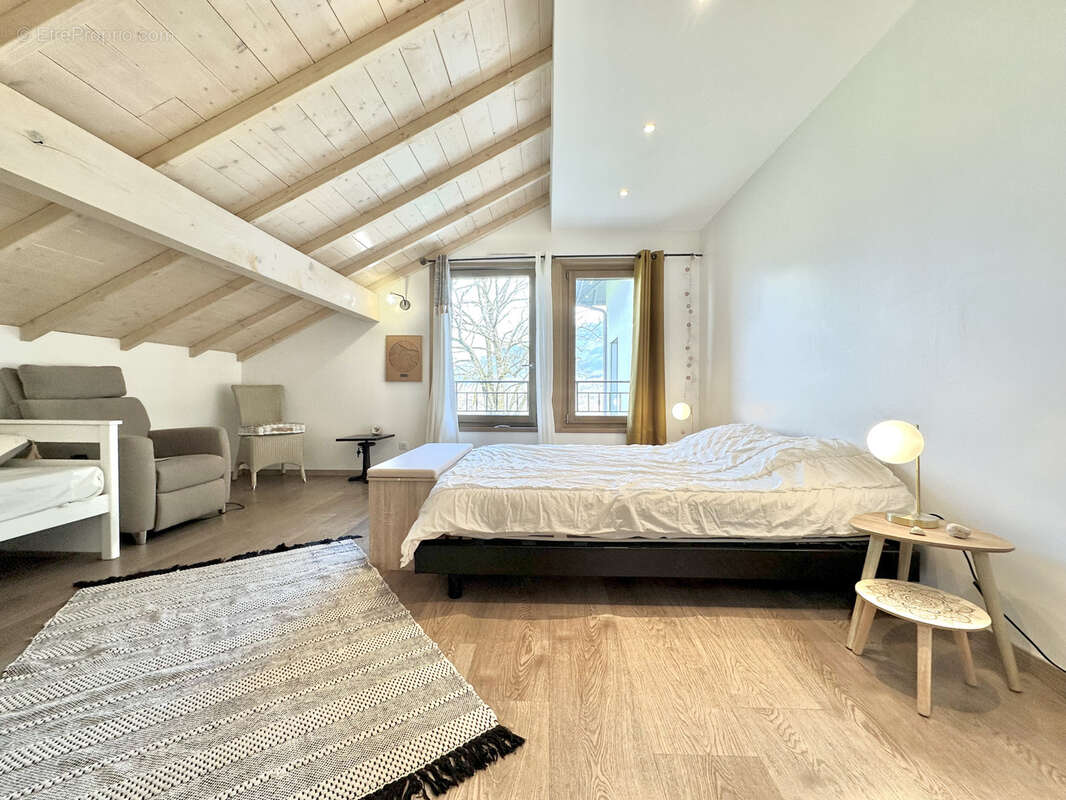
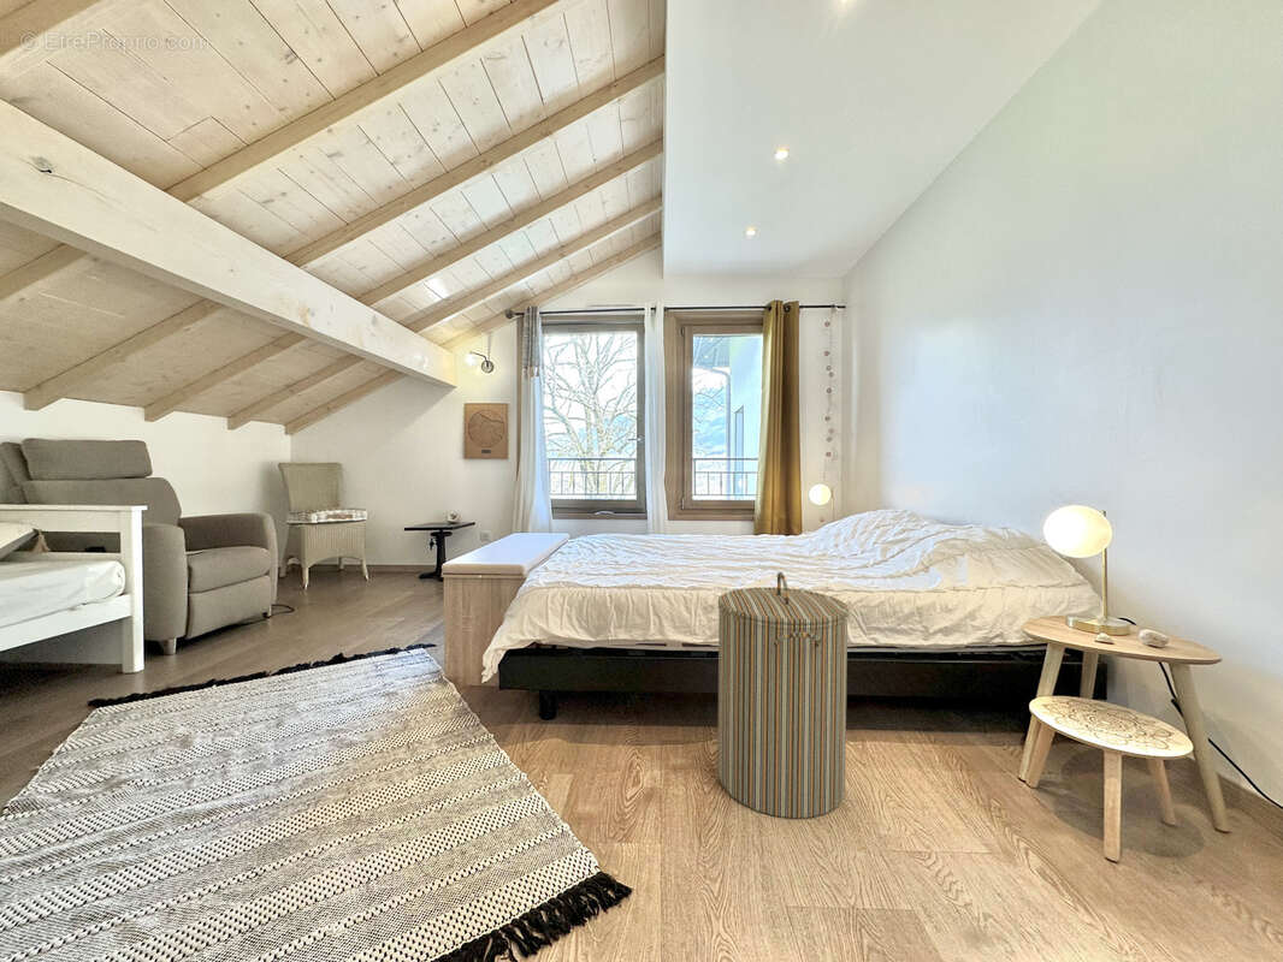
+ laundry hamper [716,571,850,820]
